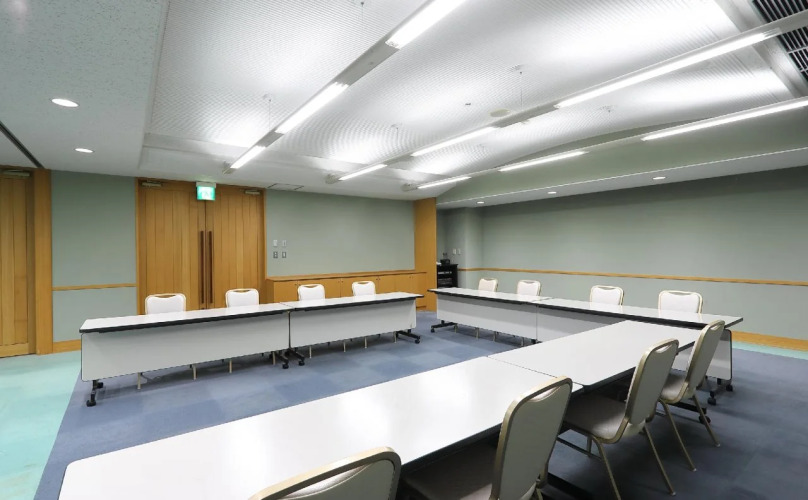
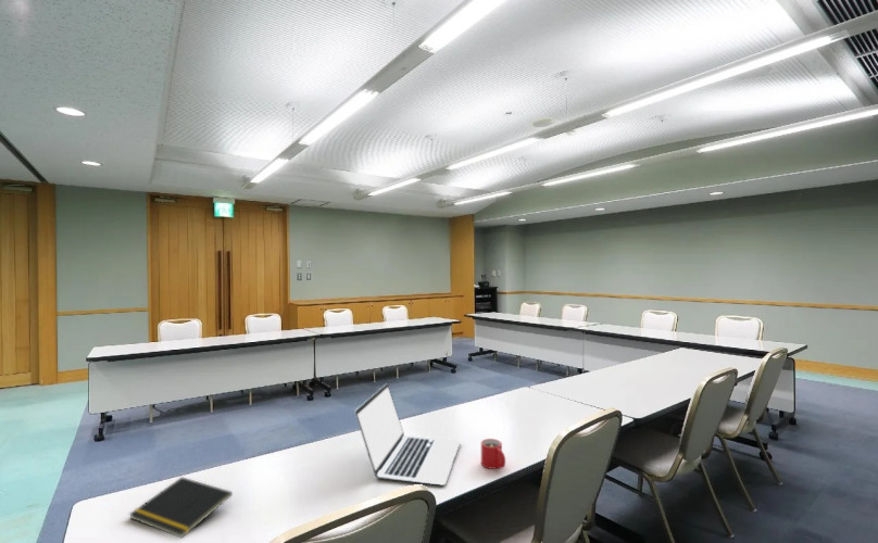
+ notepad [128,476,234,539]
+ laptop [354,383,462,487]
+ mug [480,438,506,470]
